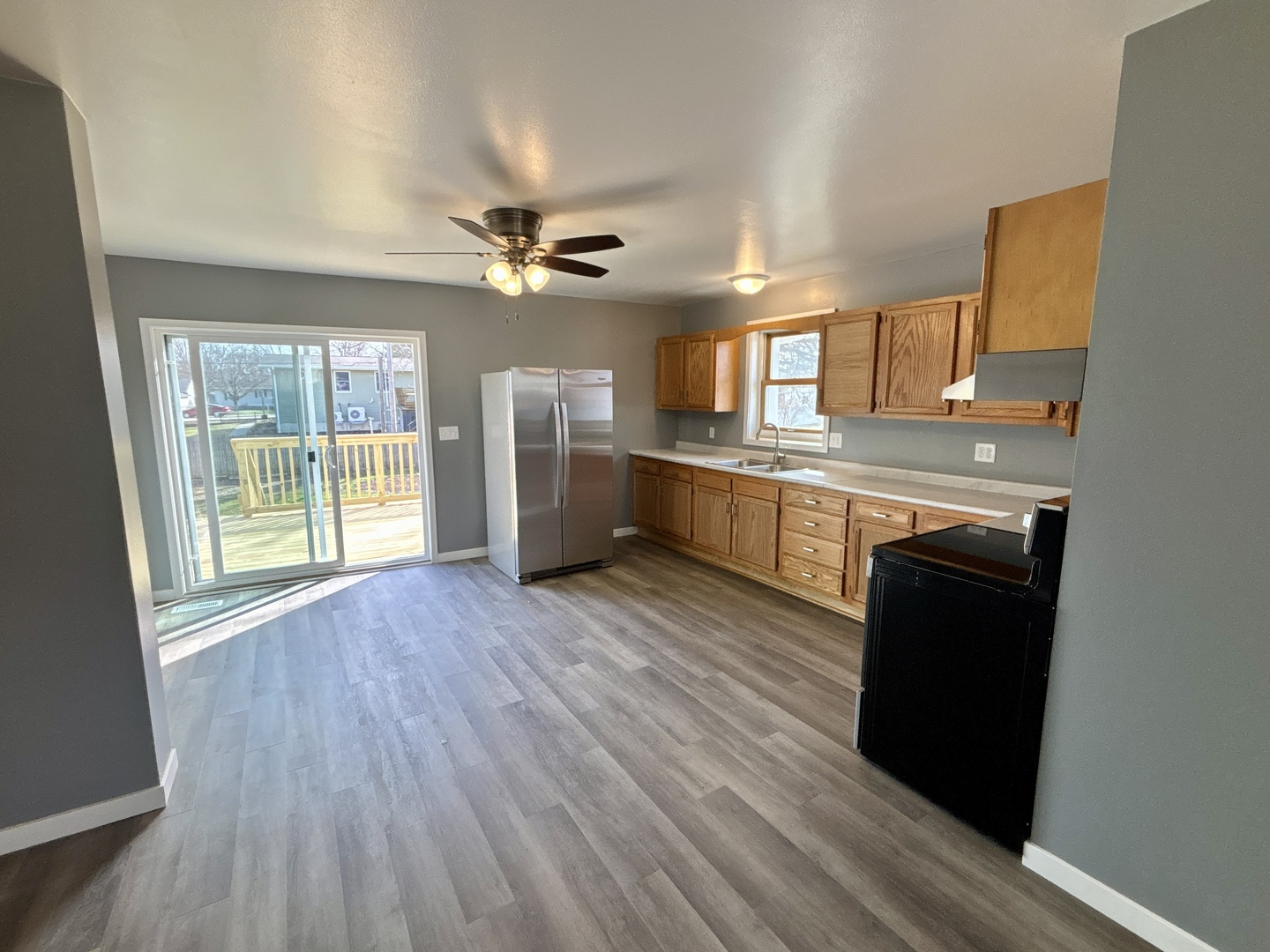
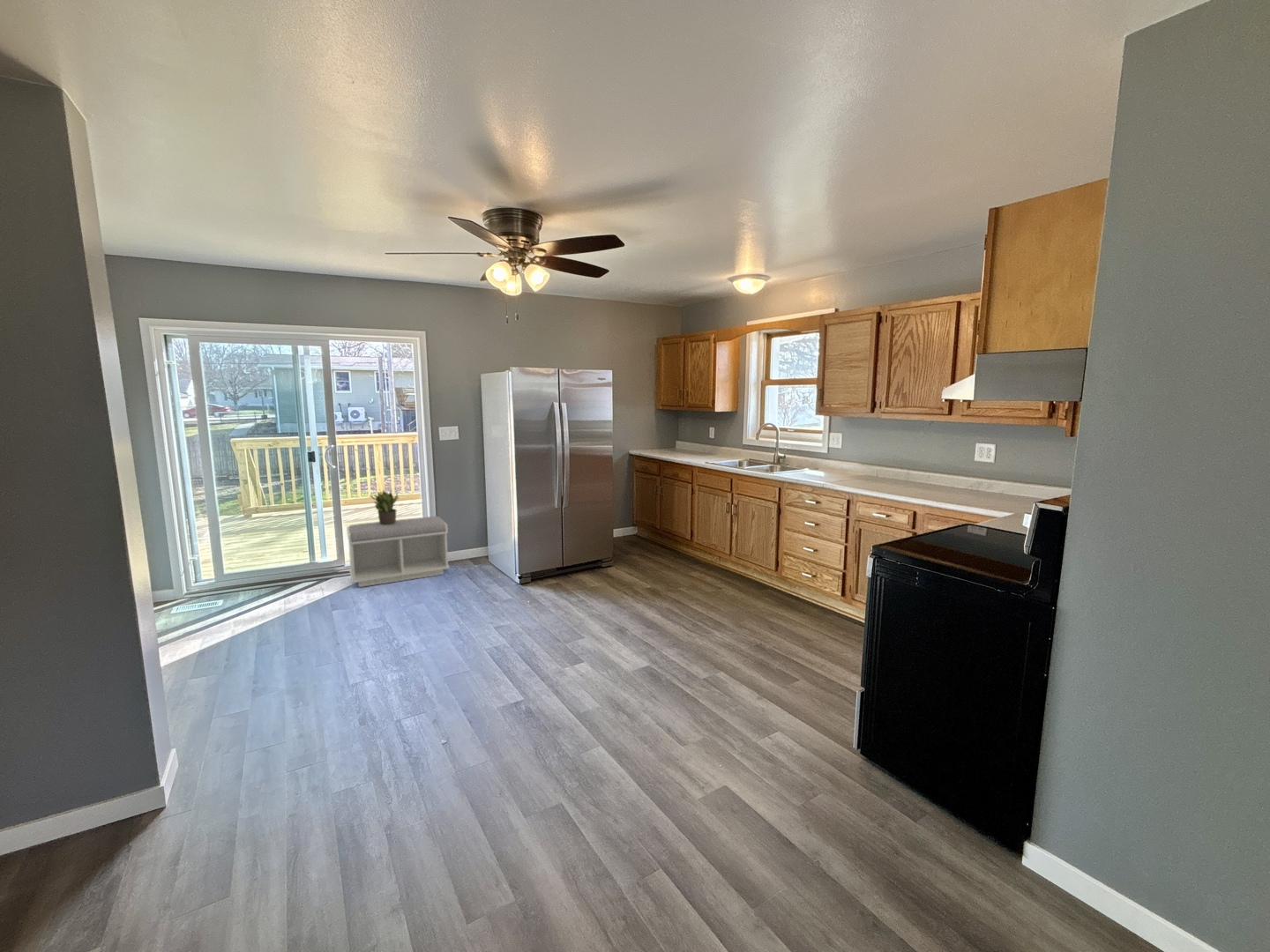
+ potted plant [370,487,399,524]
+ bench [346,516,451,588]
